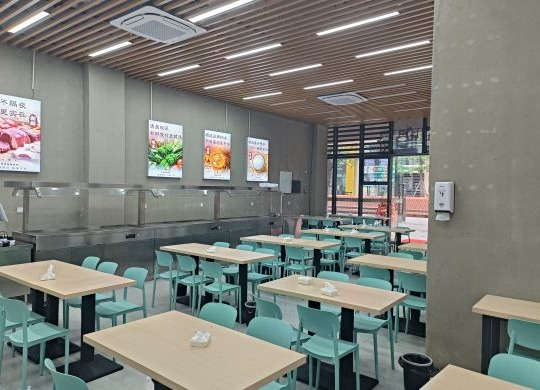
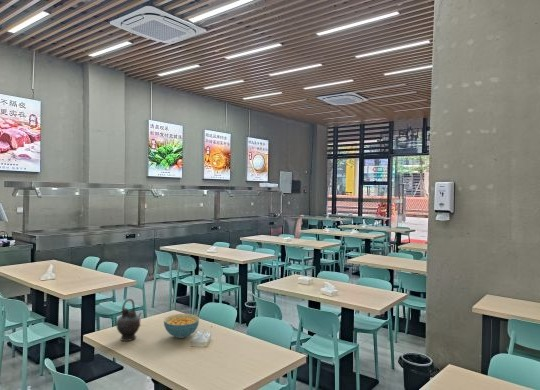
+ teapot [115,298,143,342]
+ cereal bowl [163,313,200,339]
